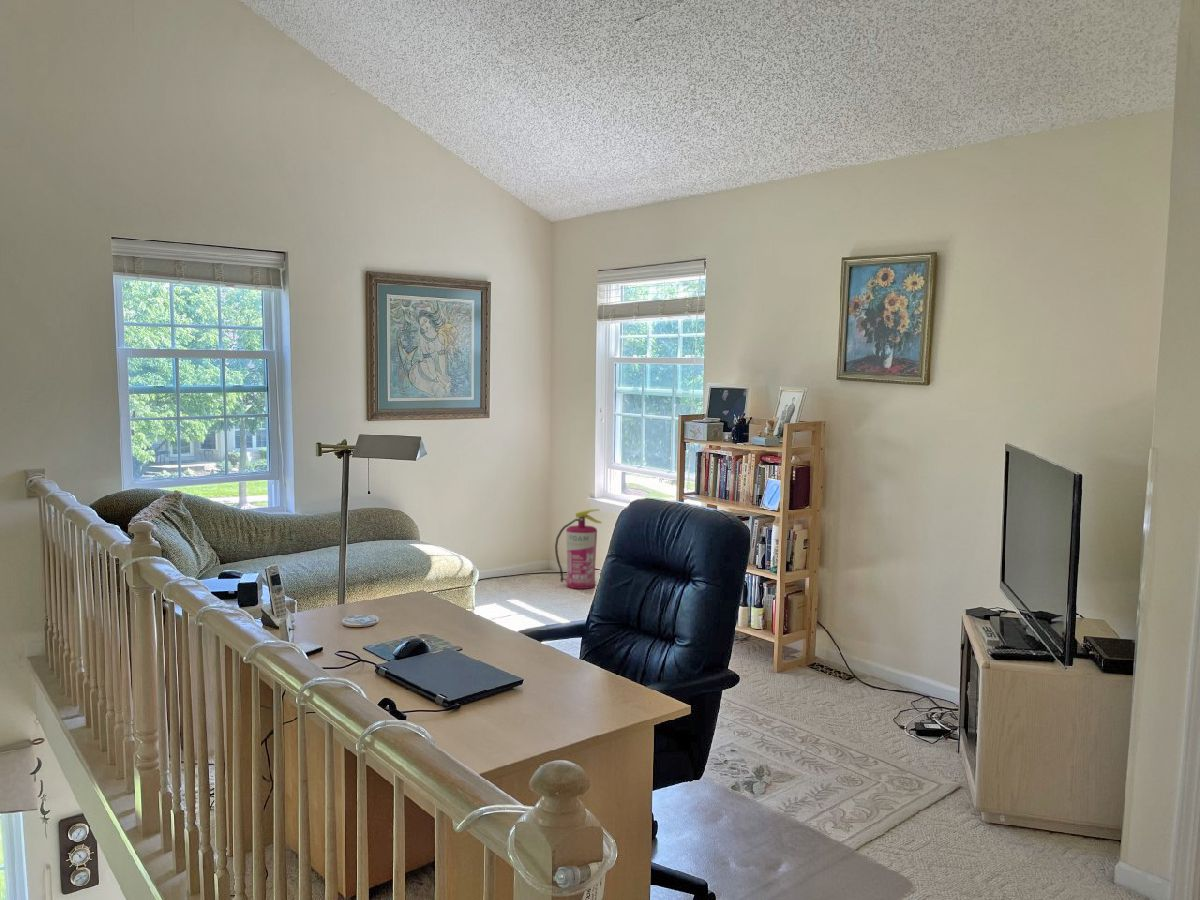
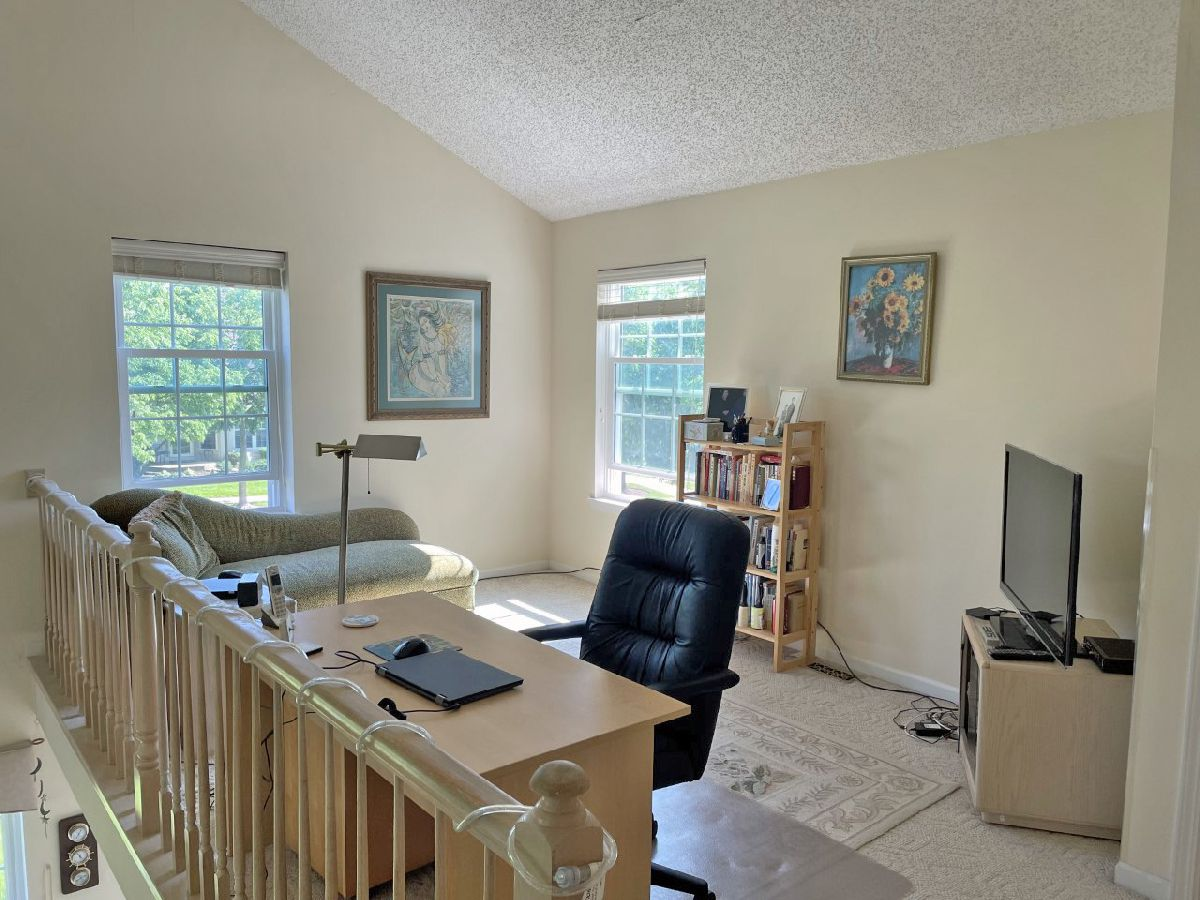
- fire extinguisher [554,508,603,590]
